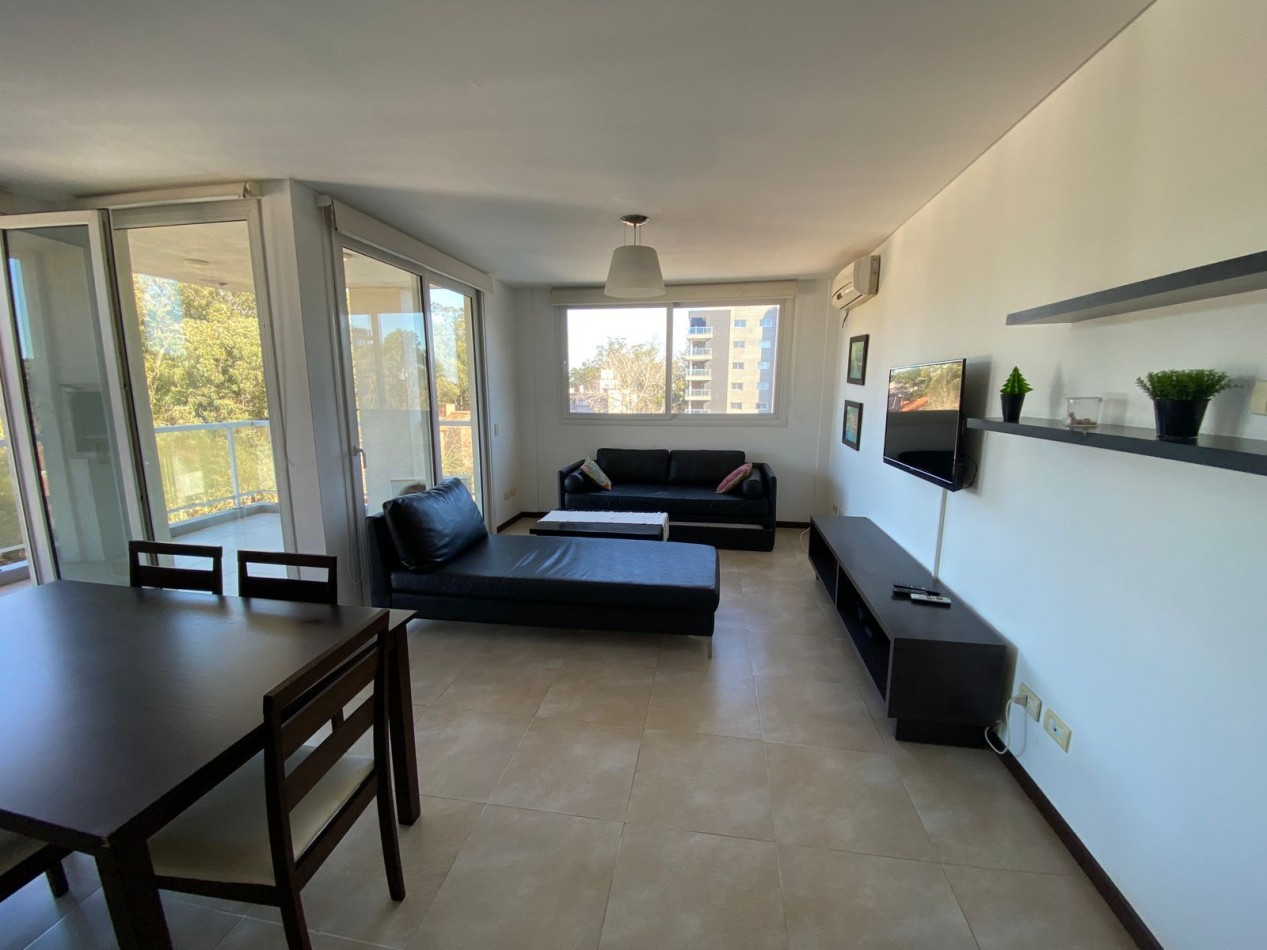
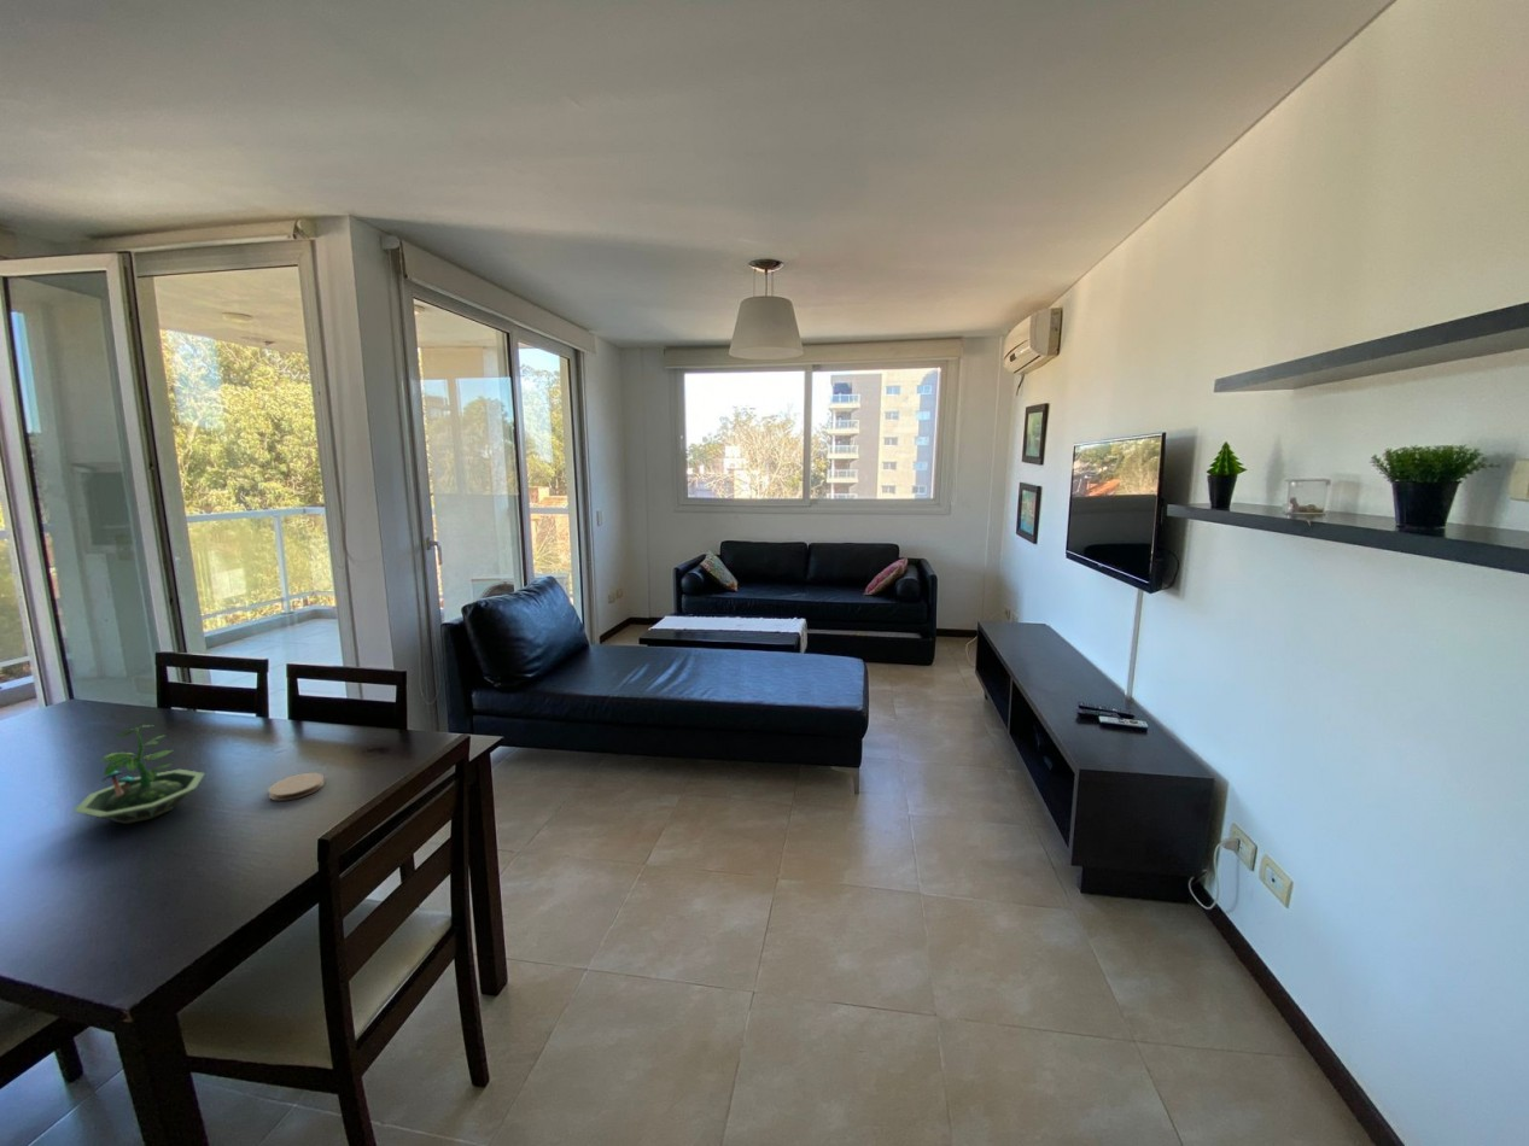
+ coaster [267,772,326,802]
+ terrarium [71,724,206,825]
